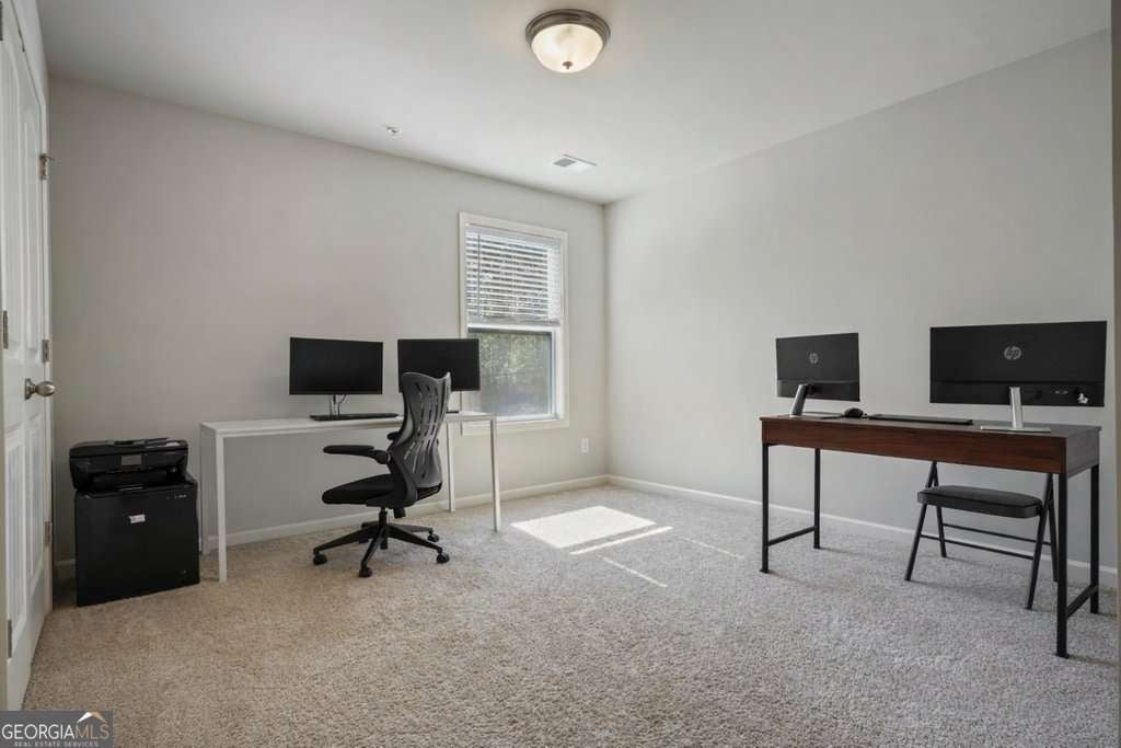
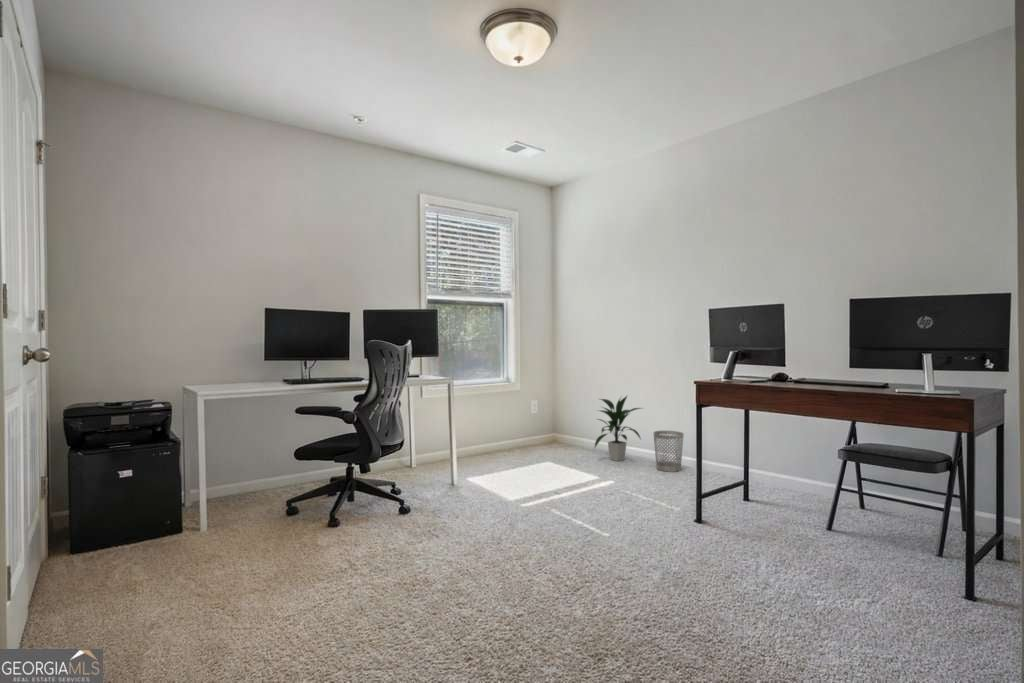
+ indoor plant [594,394,643,462]
+ wastebasket [652,430,685,473]
